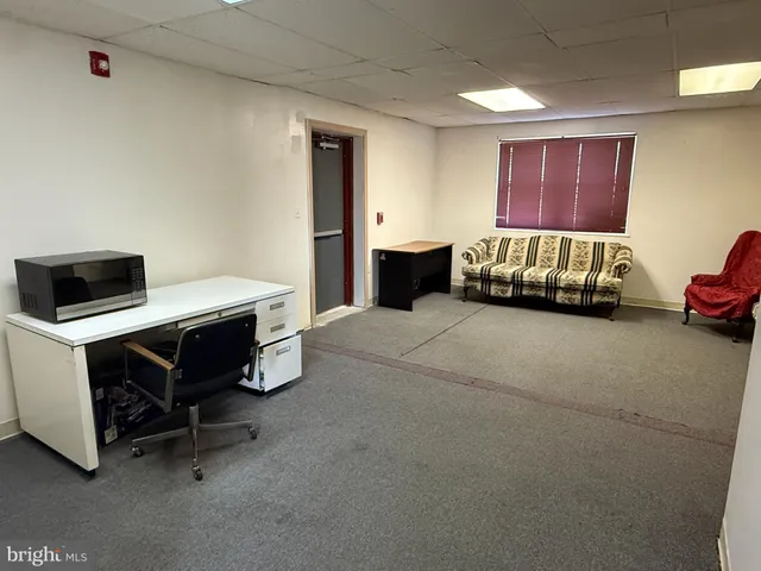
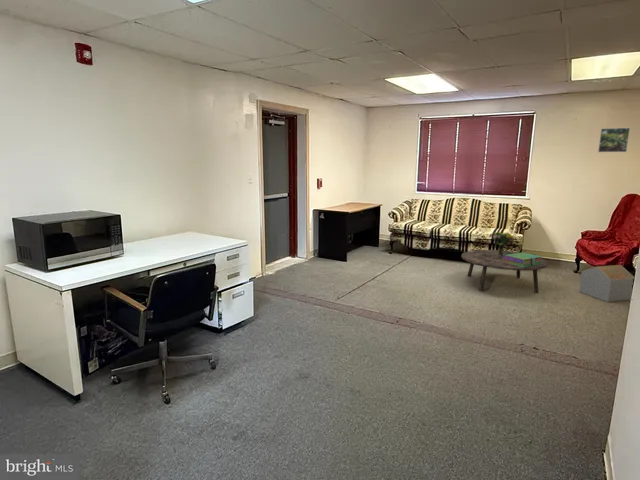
+ architectural model [578,264,635,303]
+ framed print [597,127,631,153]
+ bouquet [488,231,516,256]
+ coffee table [460,249,549,295]
+ stack of books [502,251,542,268]
